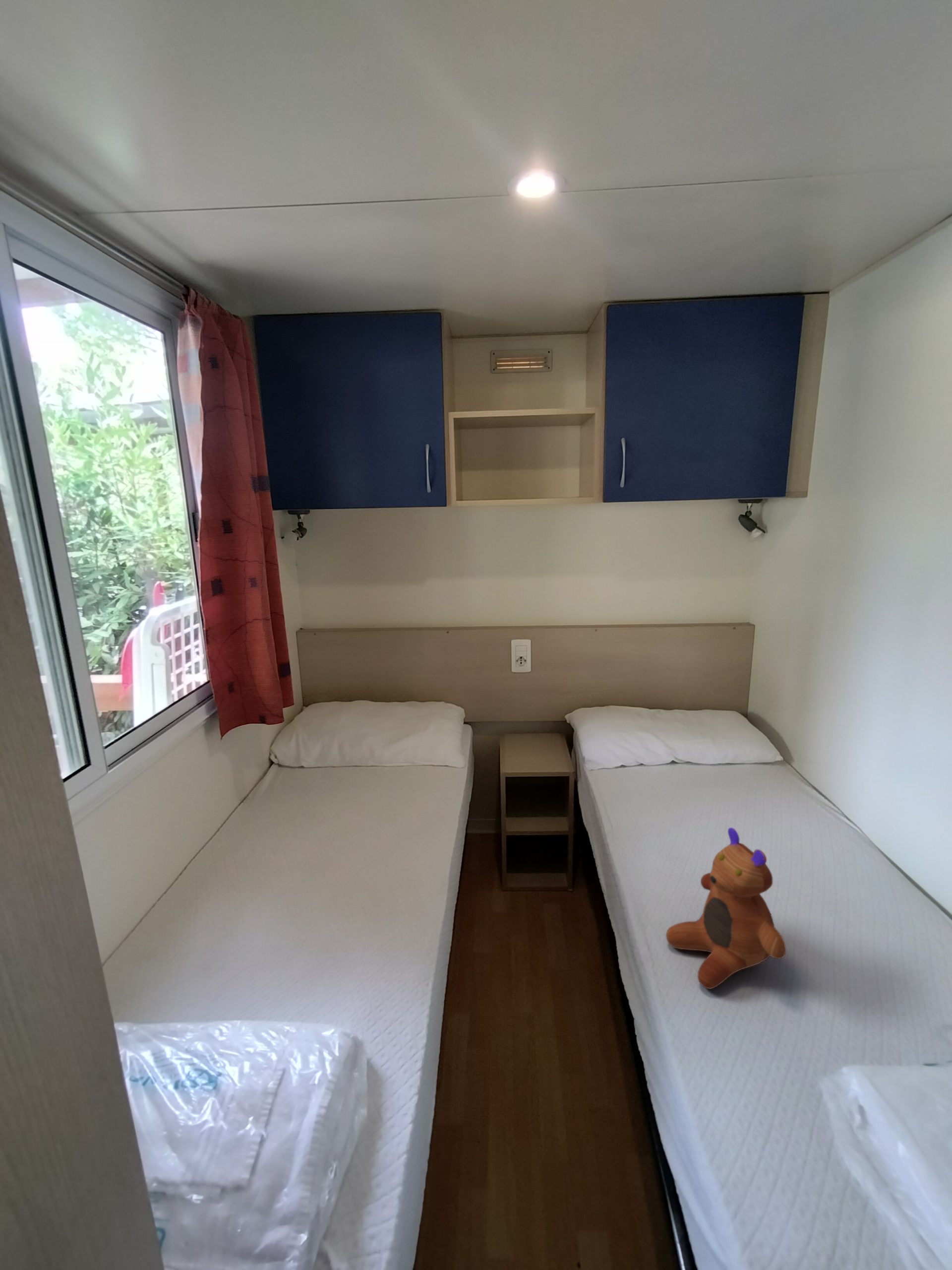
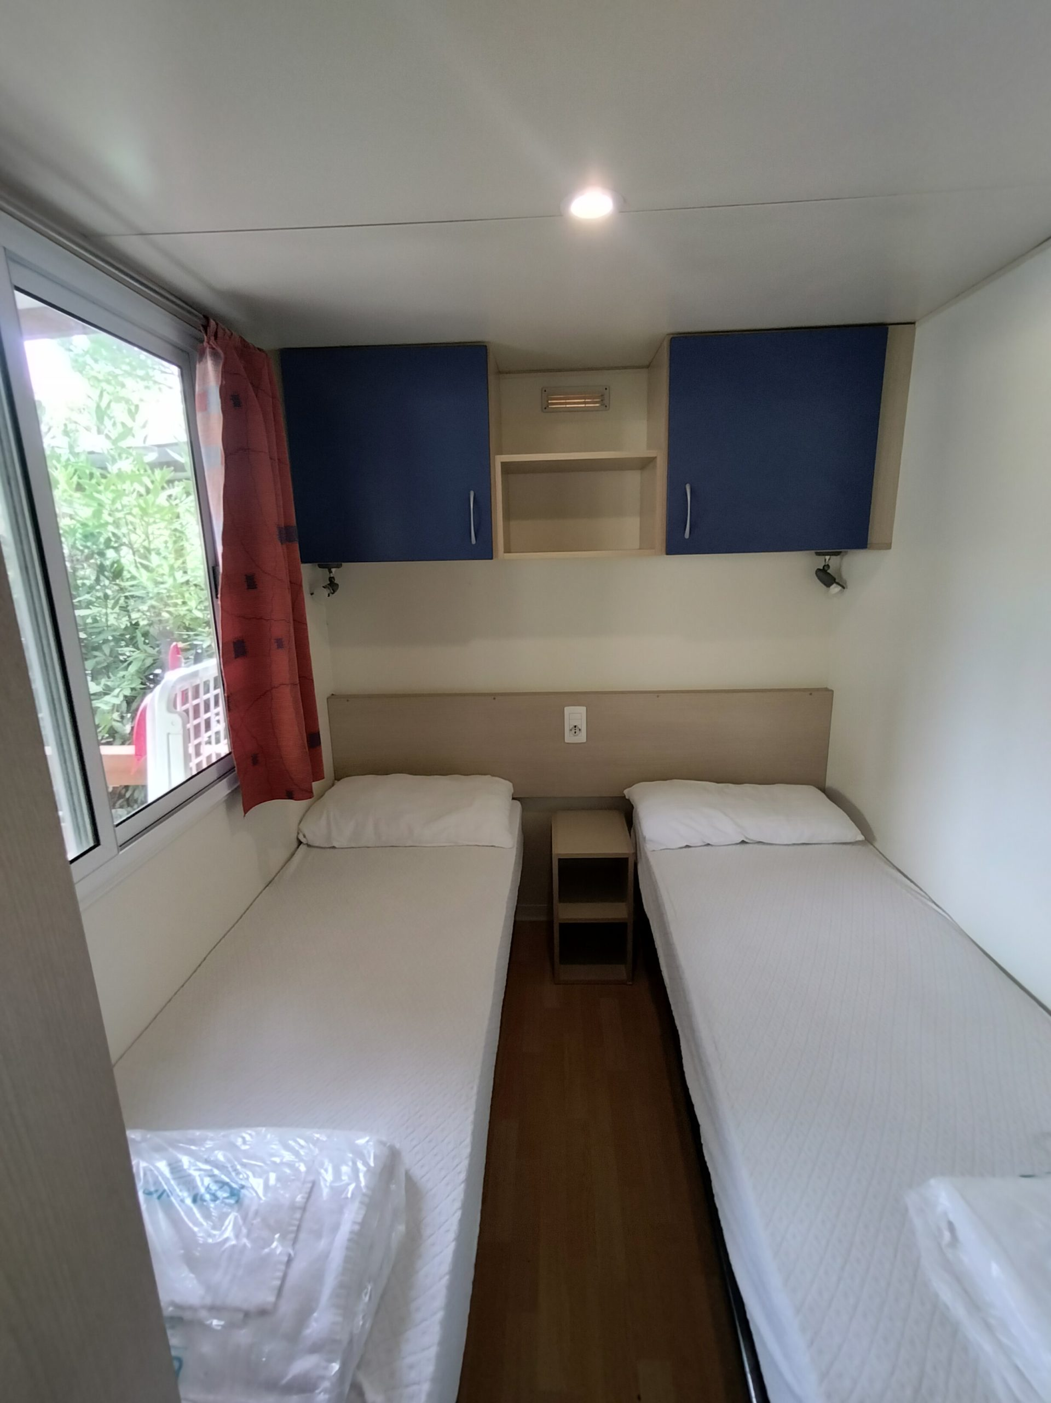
- toy [665,827,786,990]
